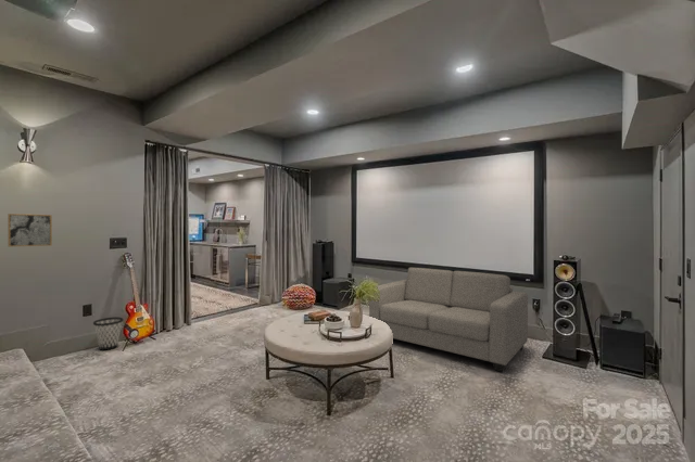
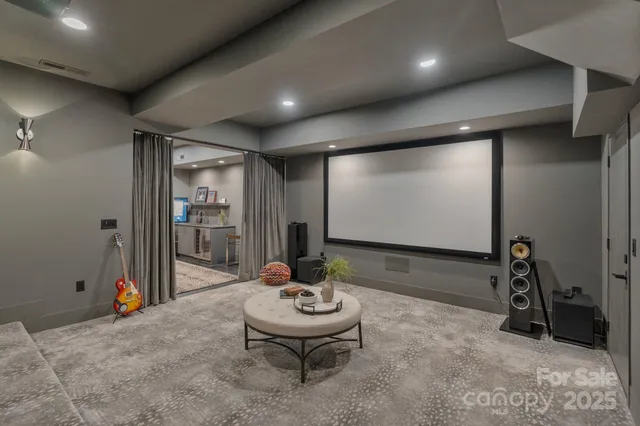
- wall art [7,213,53,247]
- wastebasket [92,317,124,351]
- sofa [368,267,529,373]
